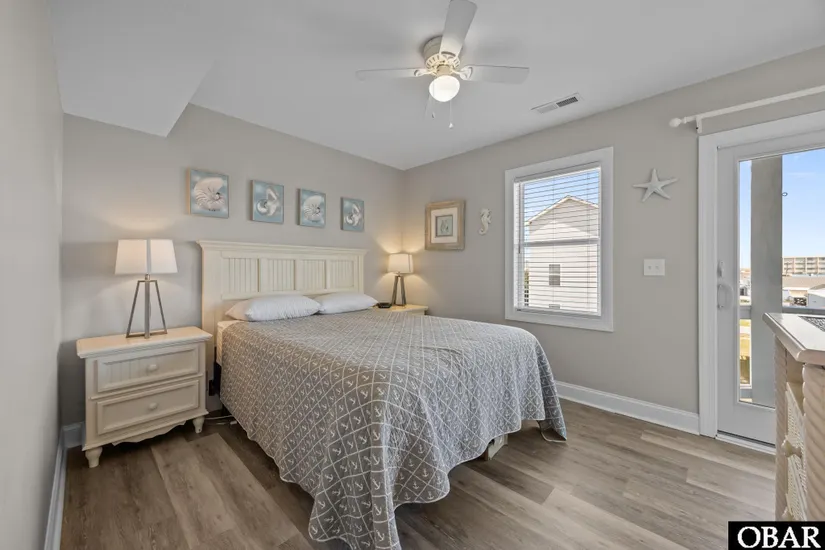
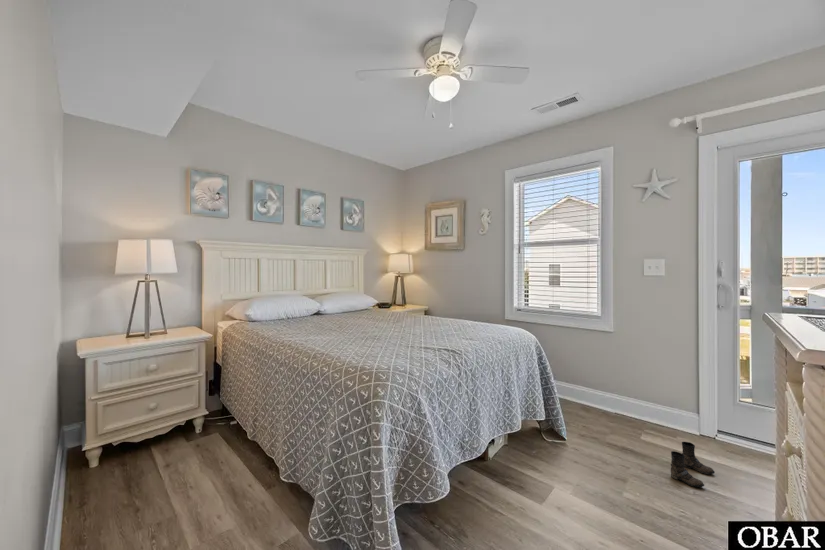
+ boots [670,441,716,488]
